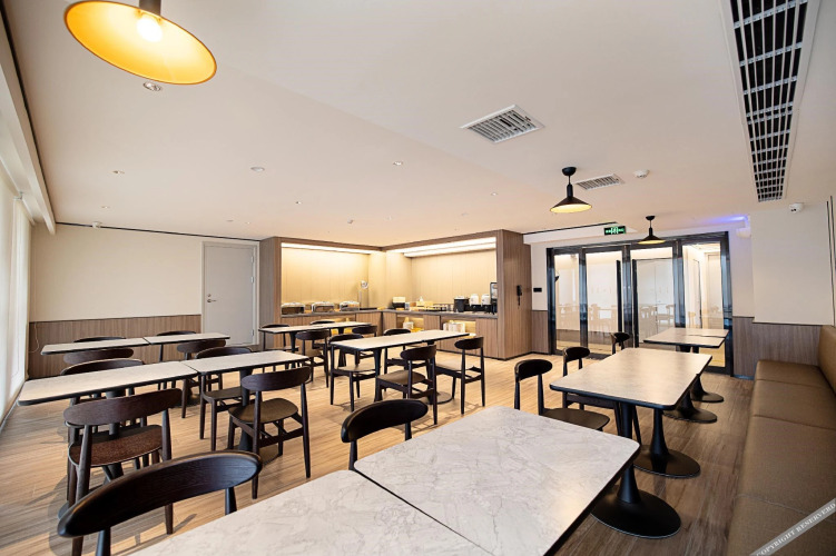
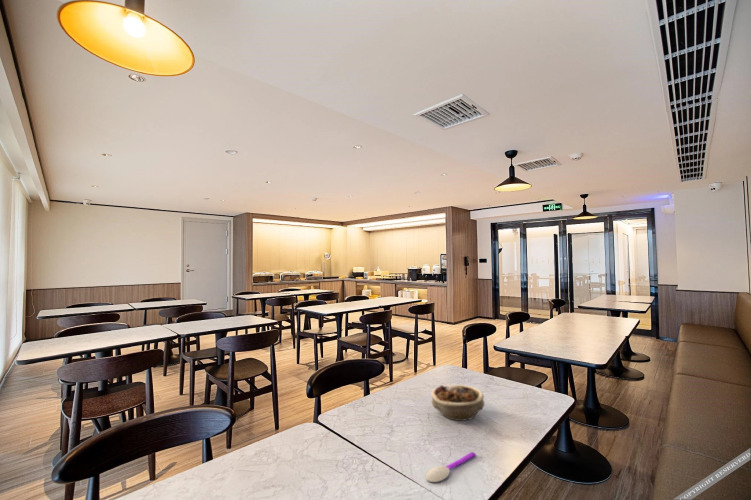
+ succulent planter [430,384,486,422]
+ spoon [425,451,477,483]
